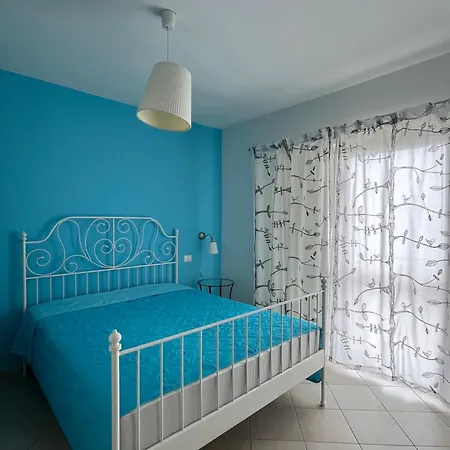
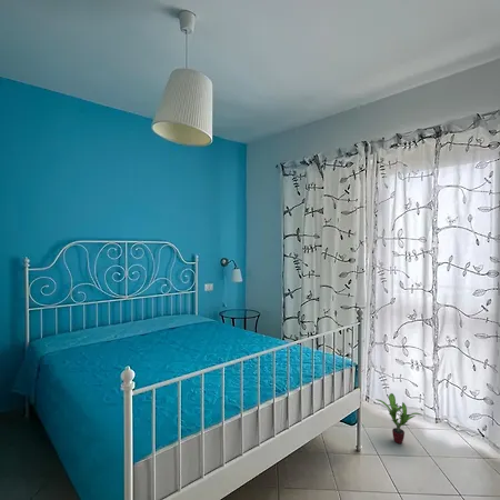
+ potted plant [374,392,422,444]
